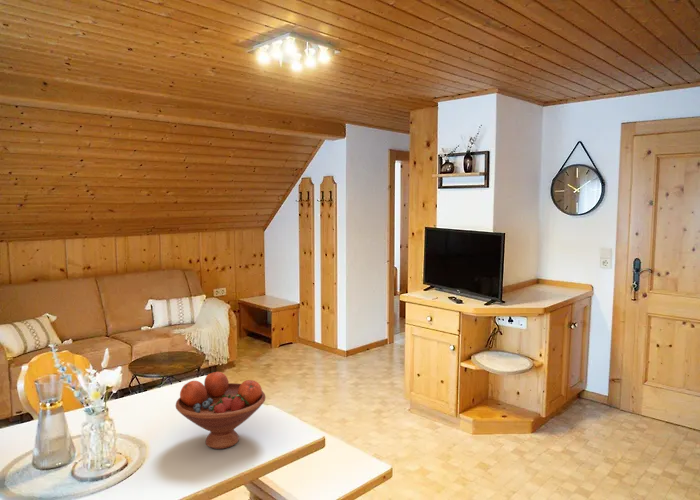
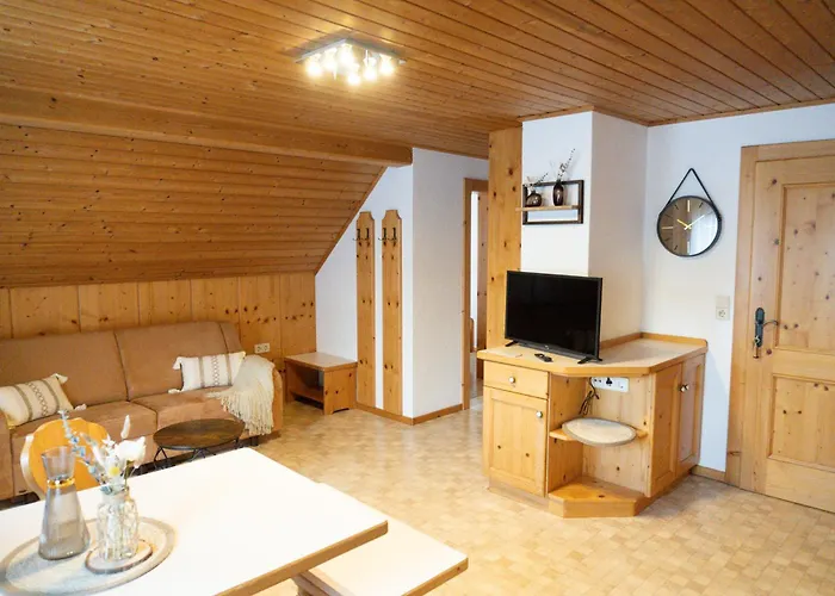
- fruit bowl [175,371,267,450]
